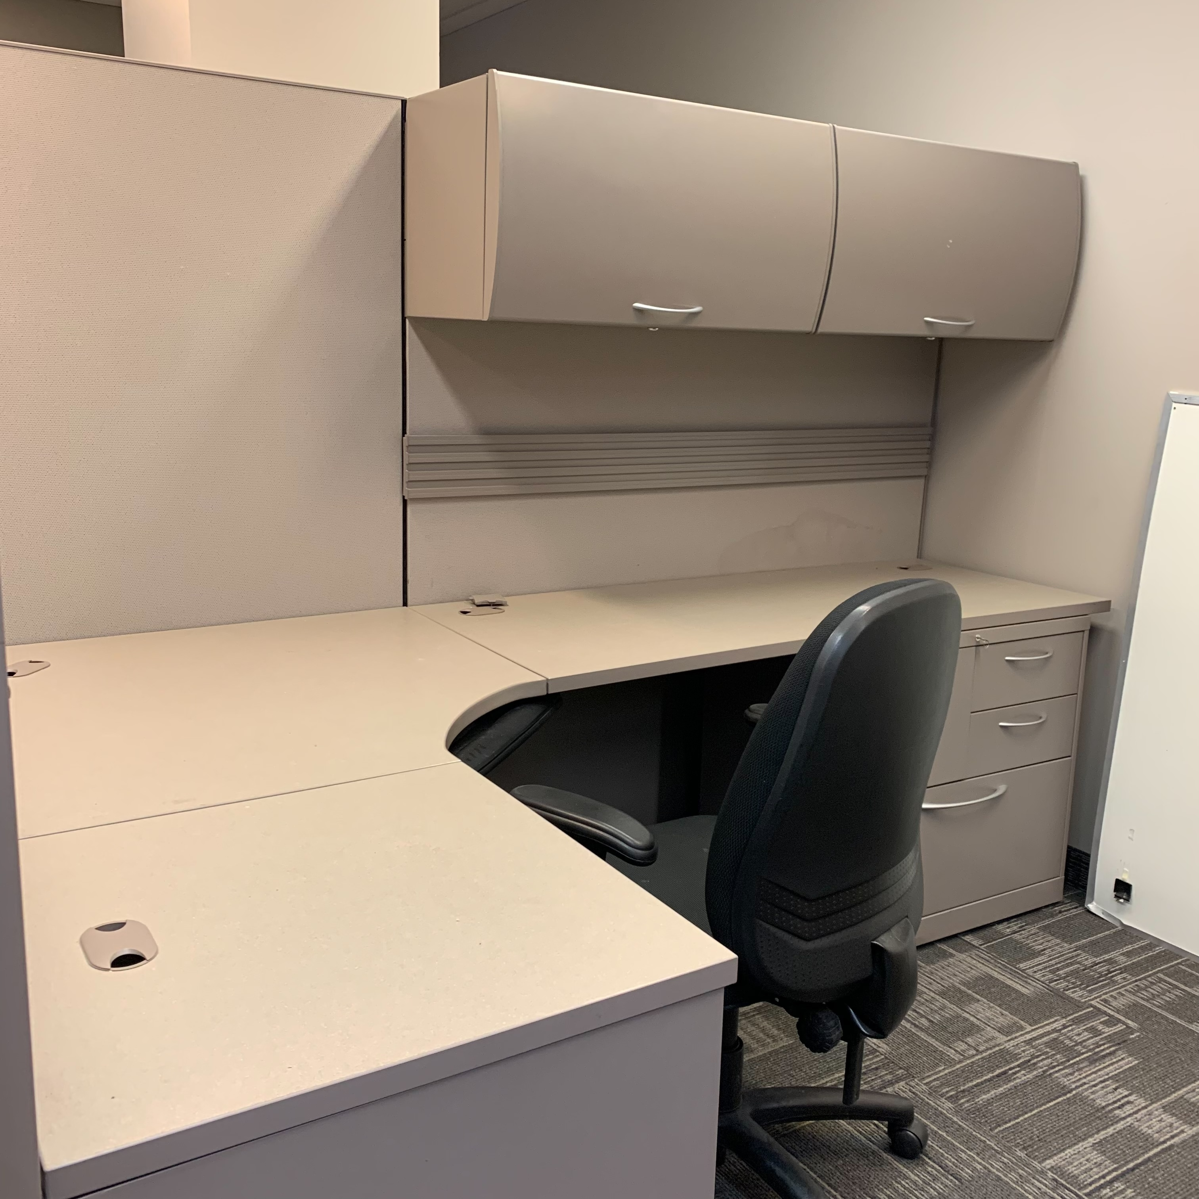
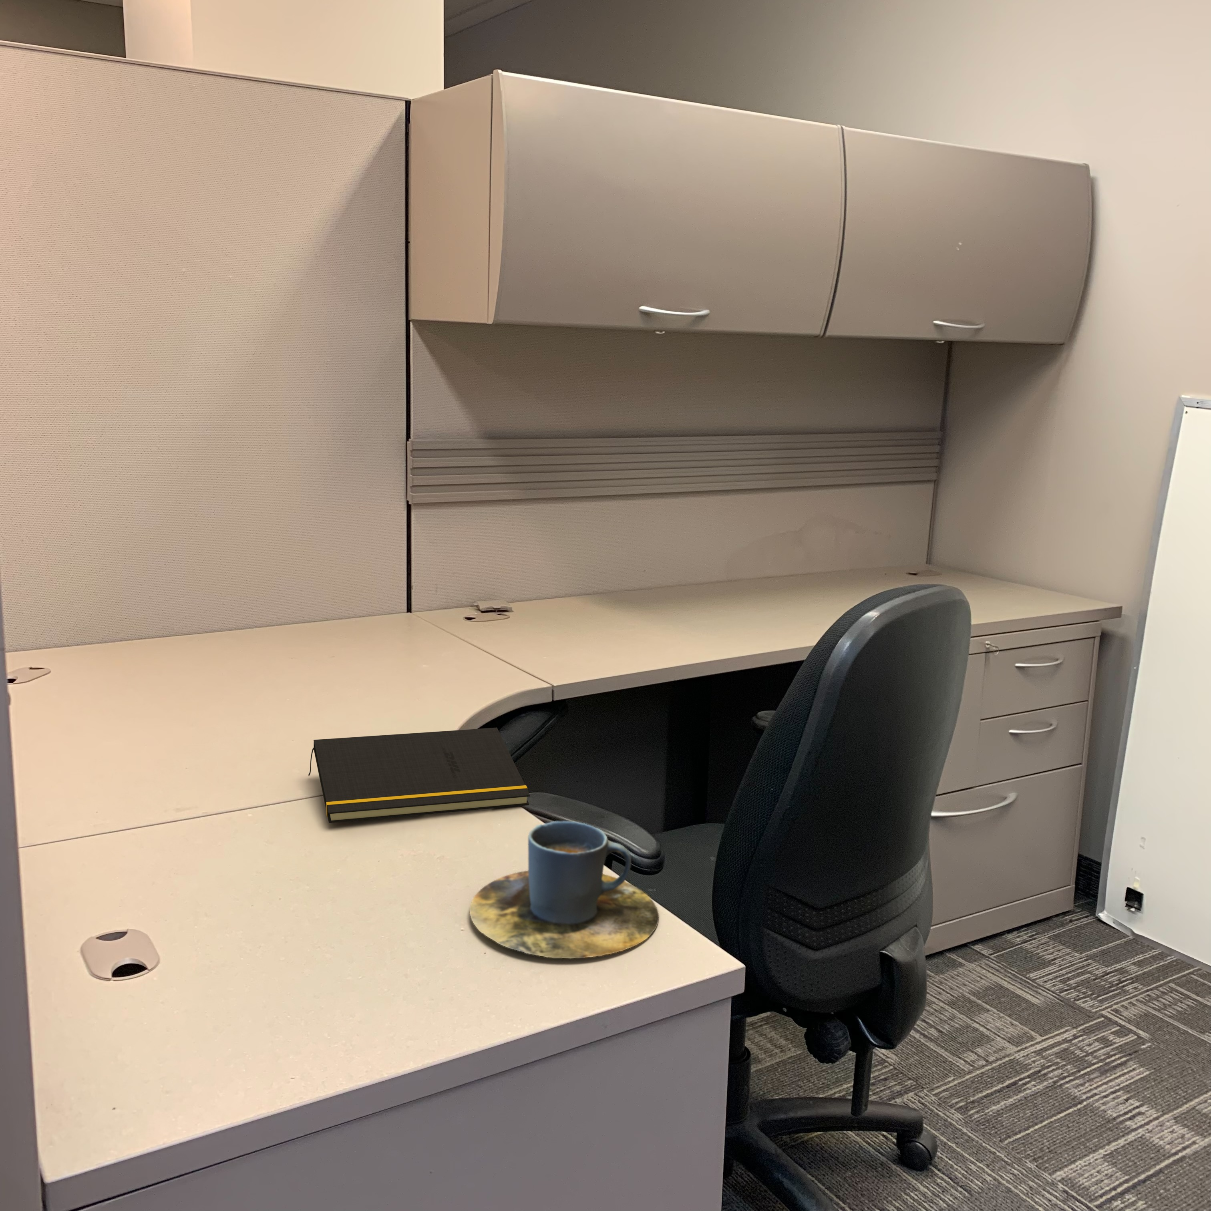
+ cup [469,821,659,959]
+ notepad [308,727,530,824]
